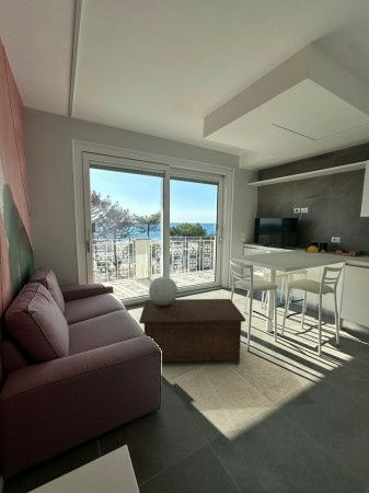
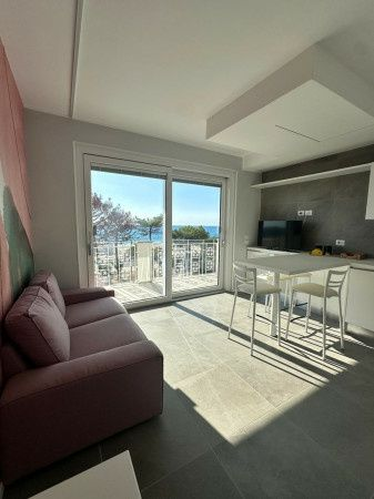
- decorative orb [148,276,178,306]
- cabinet [138,298,246,366]
